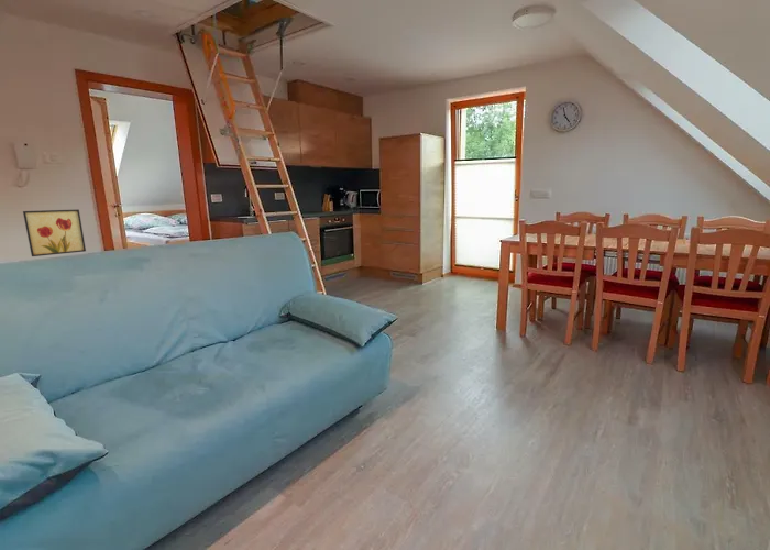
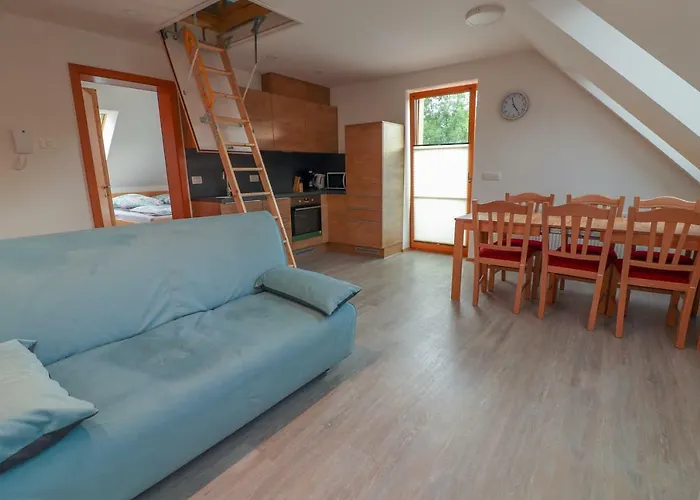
- wall art [22,209,87,257]
